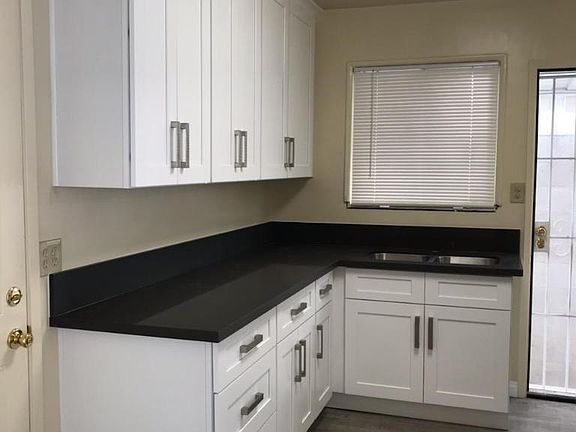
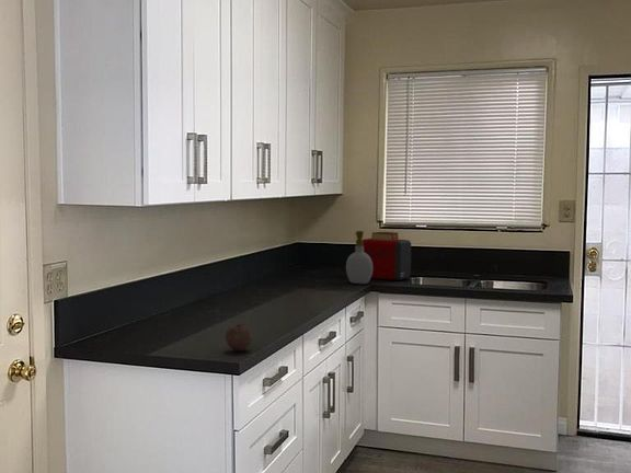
+ soap bottle [345,230,372,285]
+ toaster [363,231,412,281]
+ fruit [225,323,253,351]
